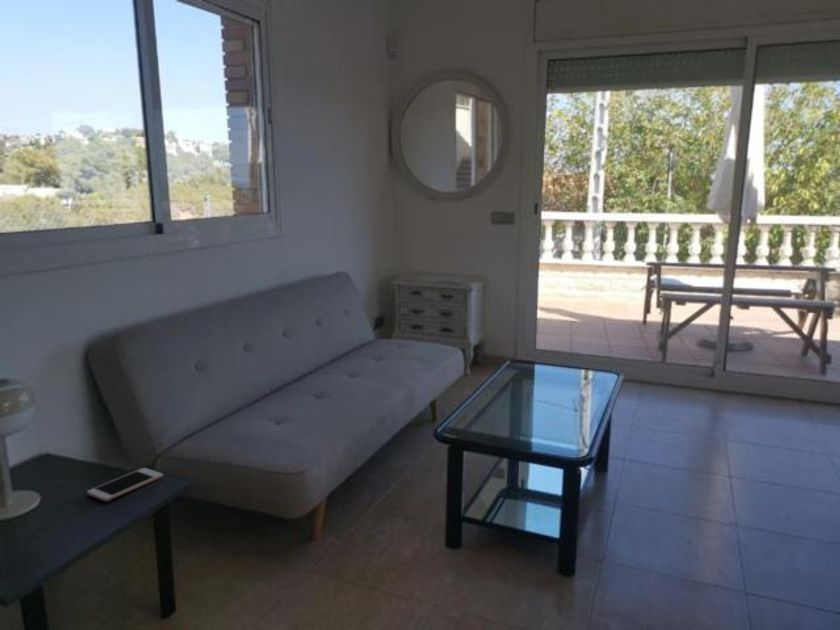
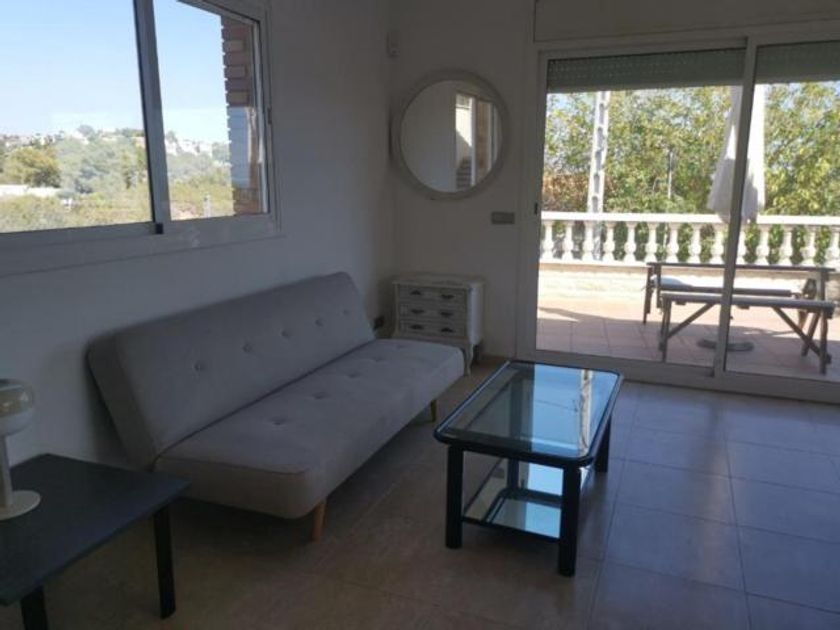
- cell phone [86,467,164,502]
